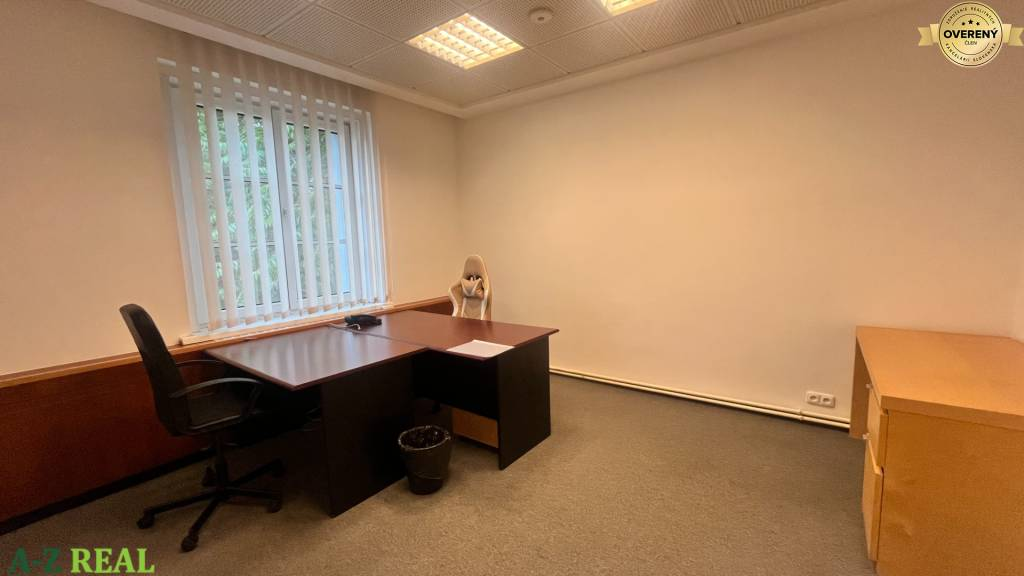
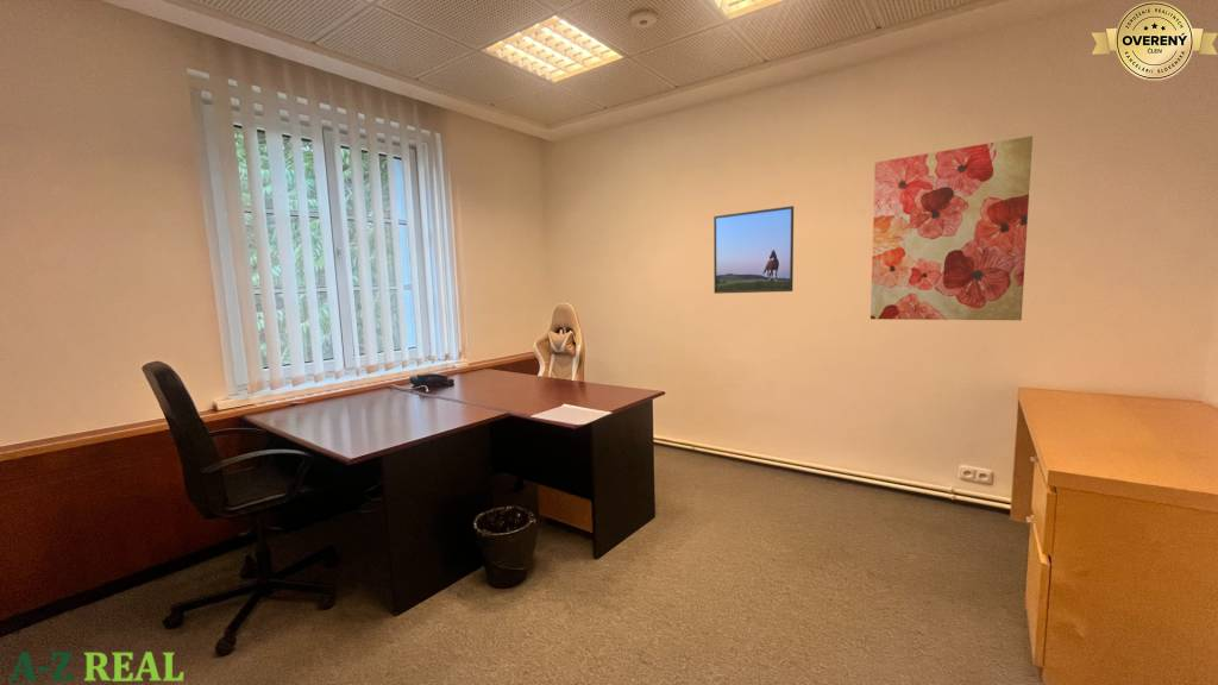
+ wall art [869,136,1034,321]
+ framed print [712,205,795,295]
